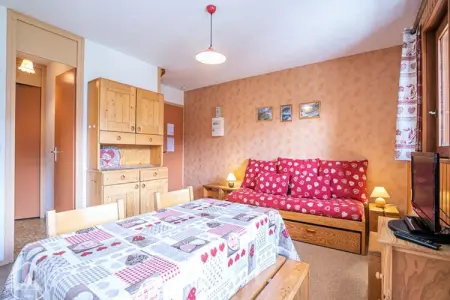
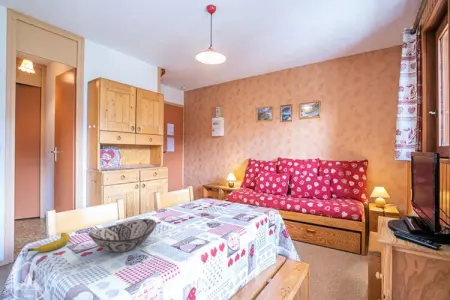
+ fruit [27,232,71,253]
+ decorative bowl [87,218,157,253]
